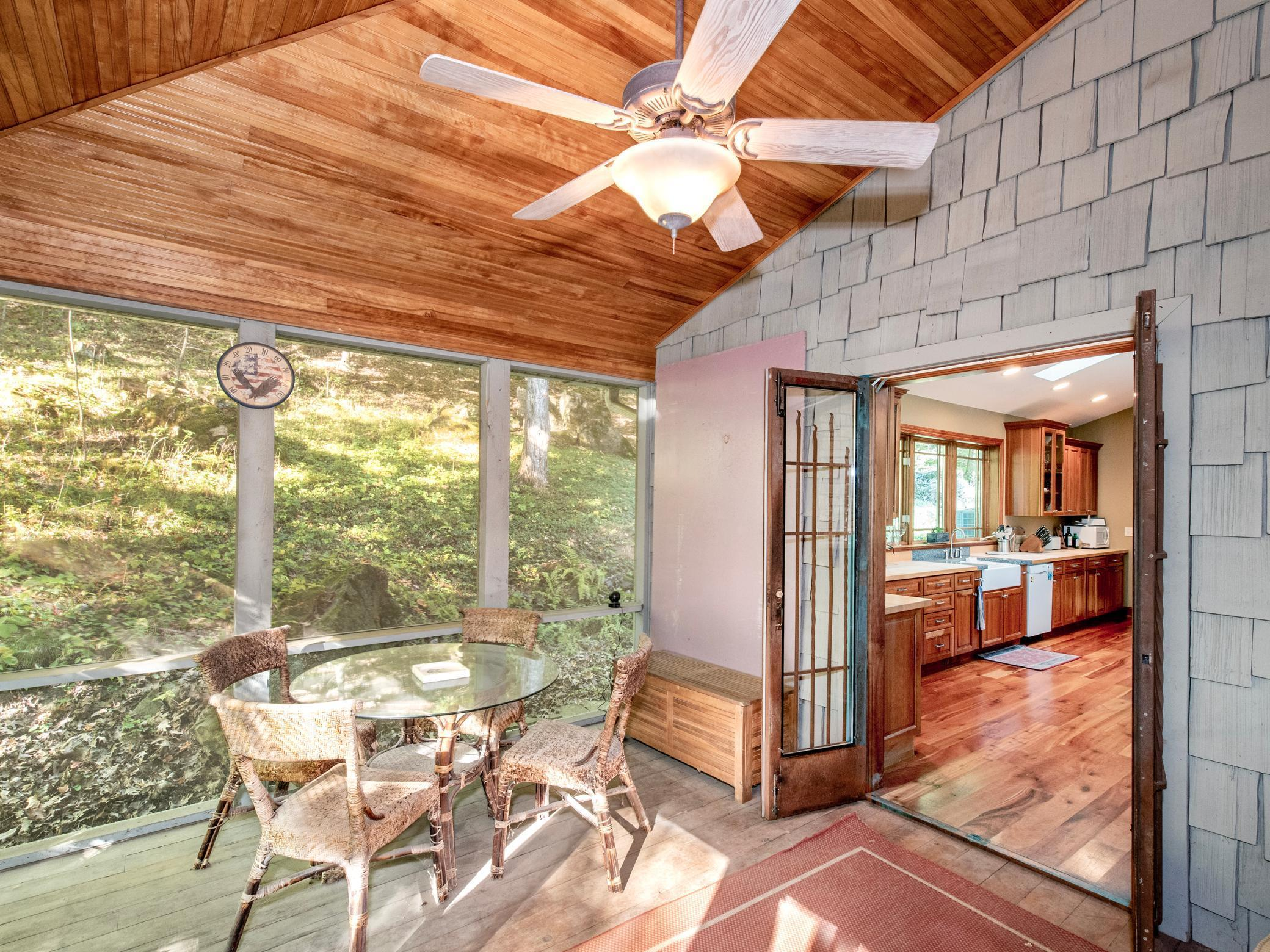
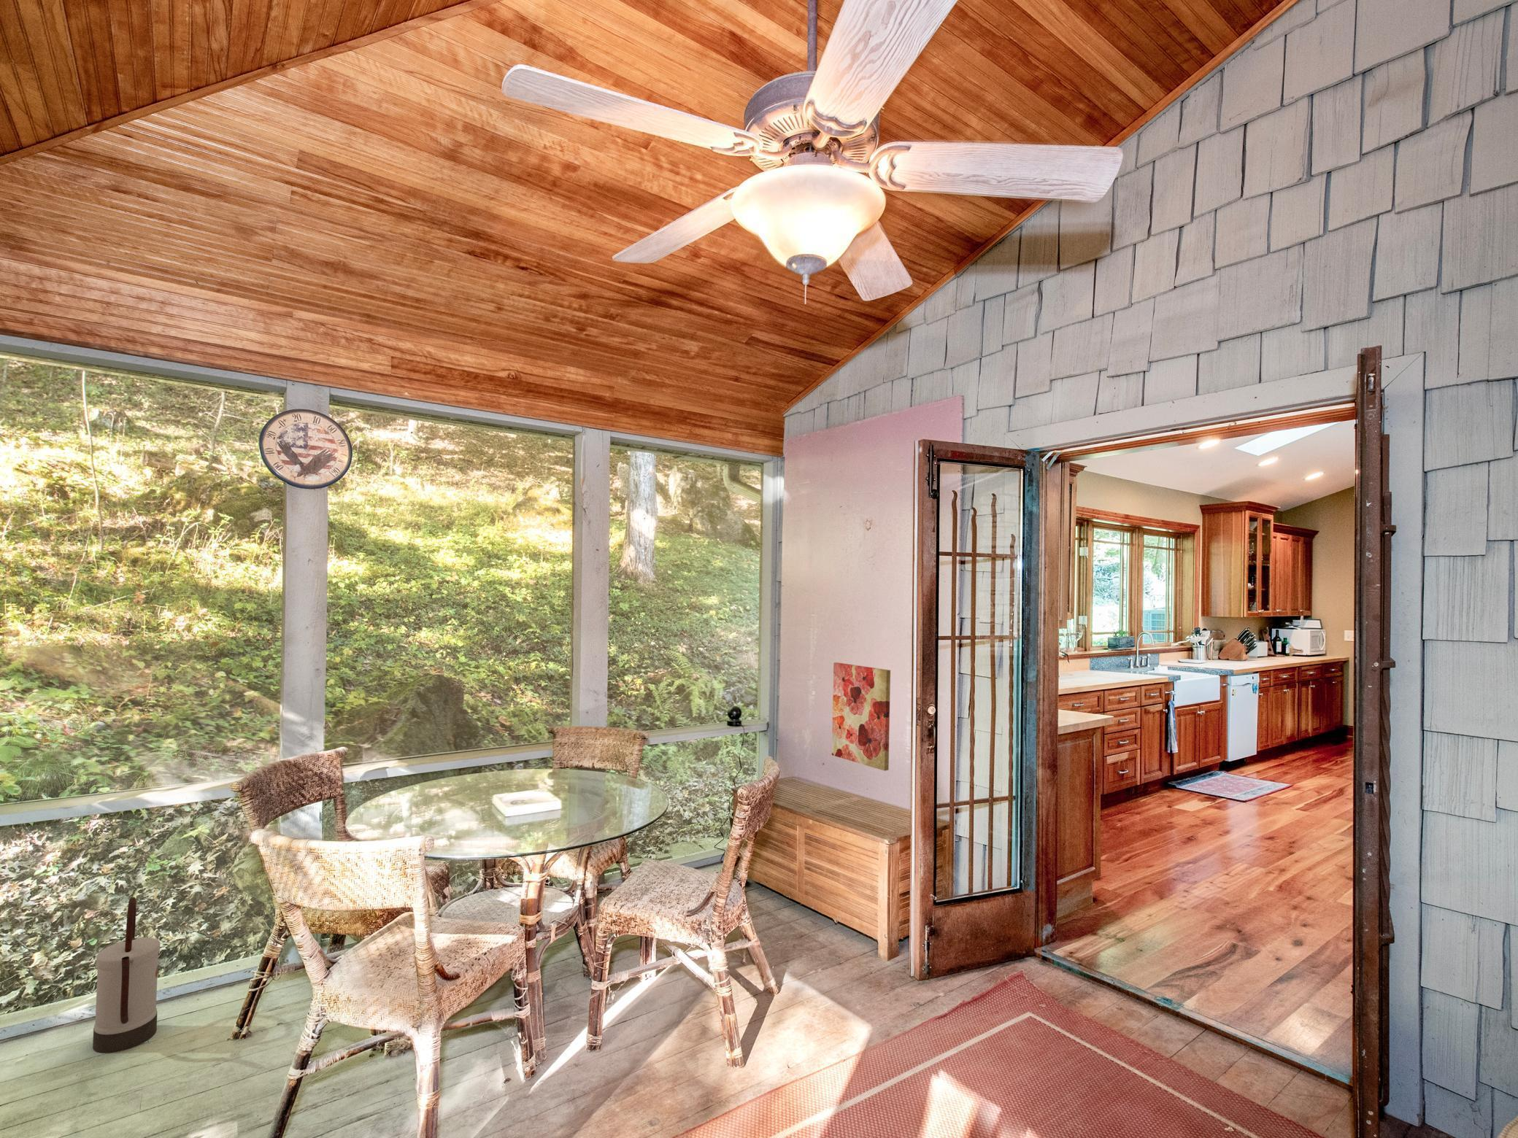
+ watering can [92,897,160,1054]
+ wall art [831,662,892,772]
